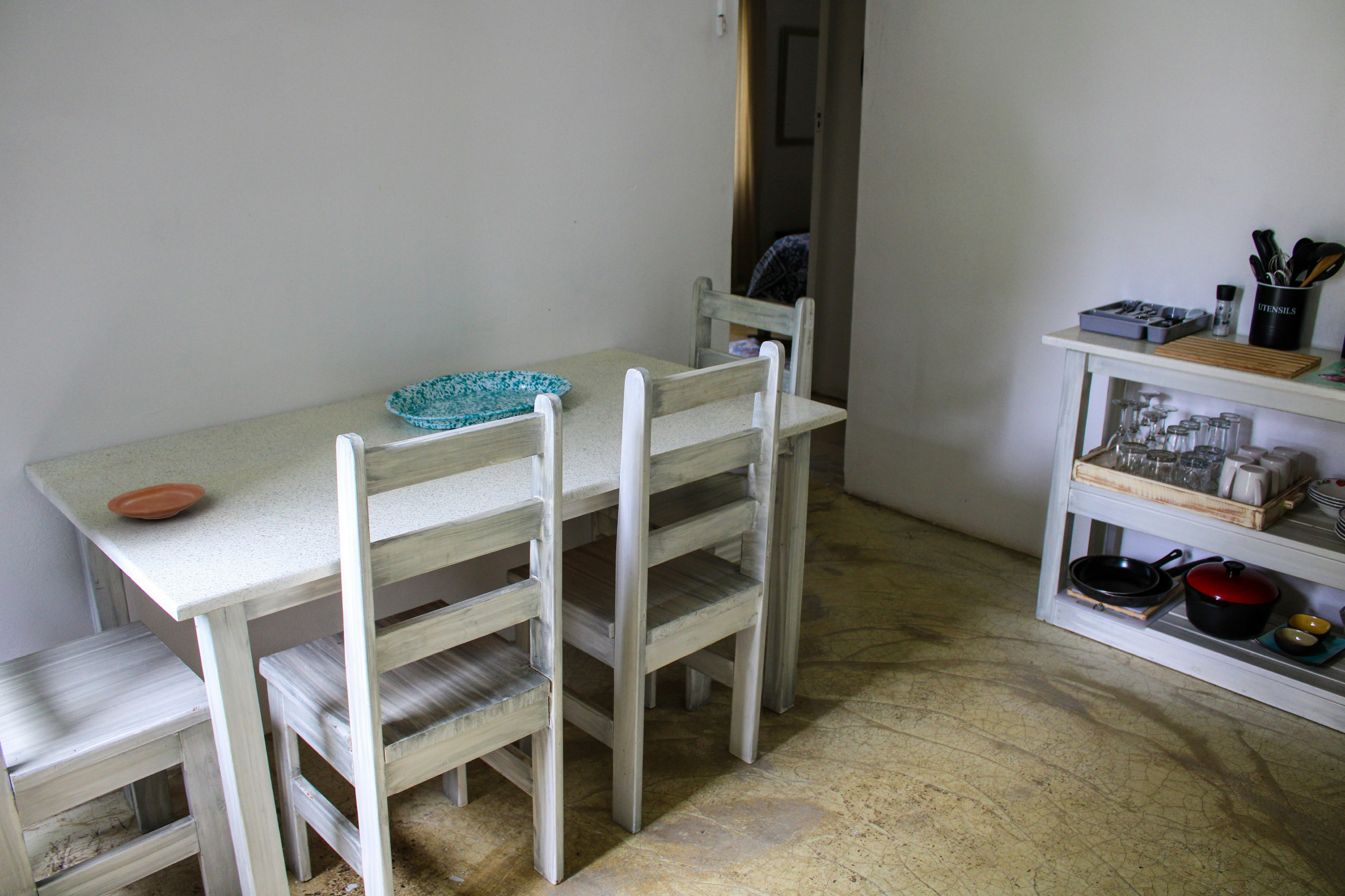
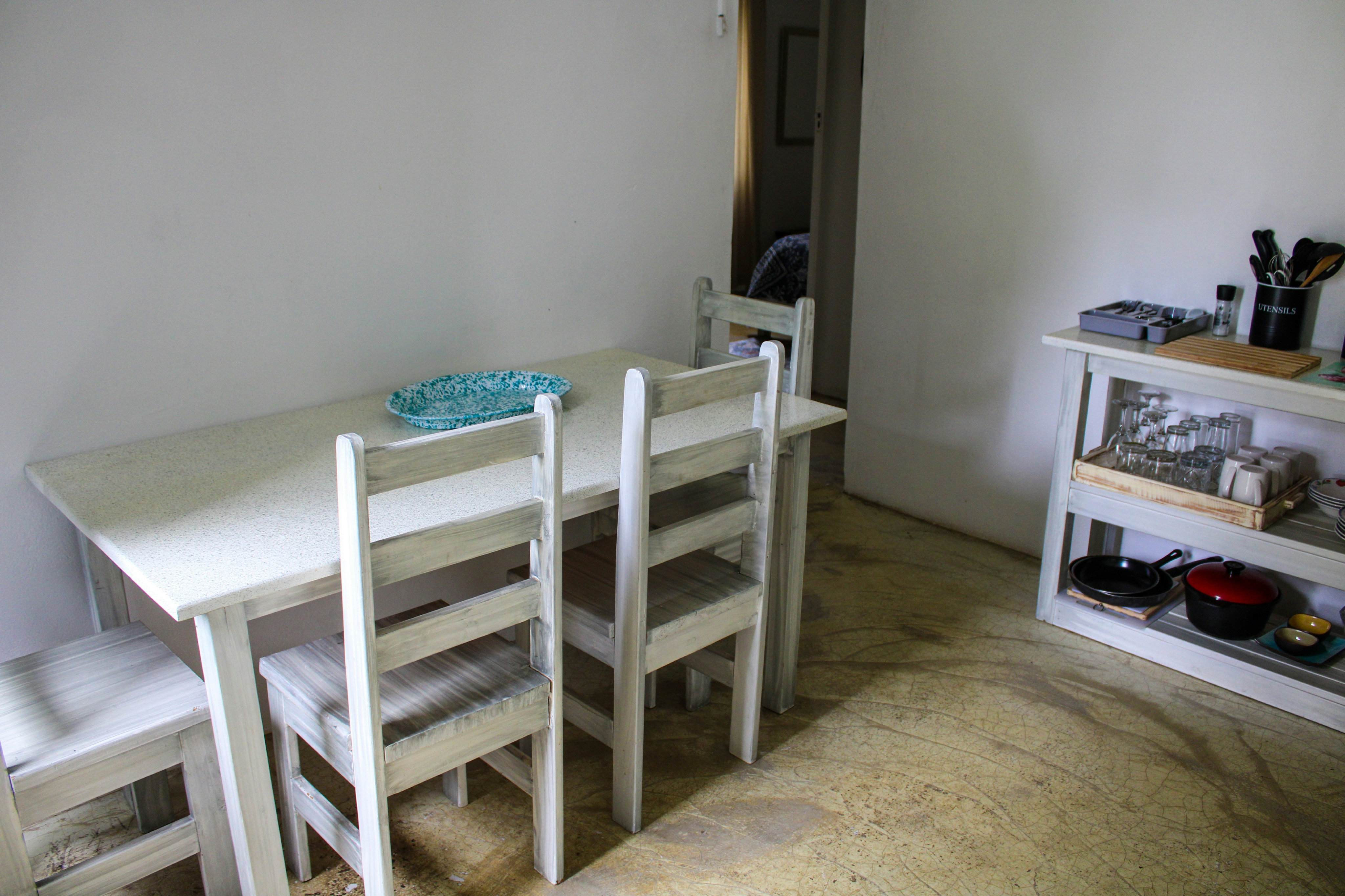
- plate [107,483,206,520]
